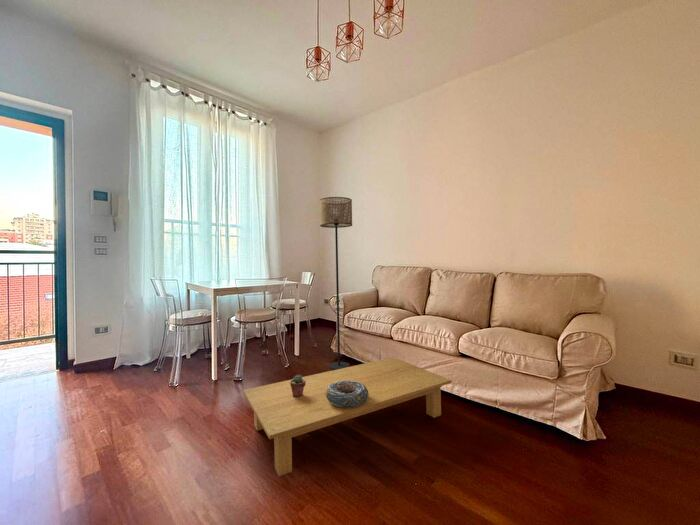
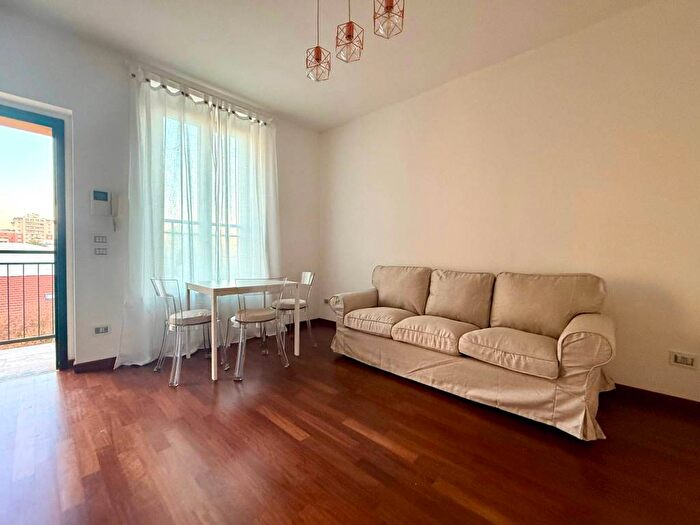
- coffee table [242,356,452,477]
- decorative bowl [325,380,369,408]
- floor lamp [319,196,353,370]
- potted succulent [290,374,306,397]
